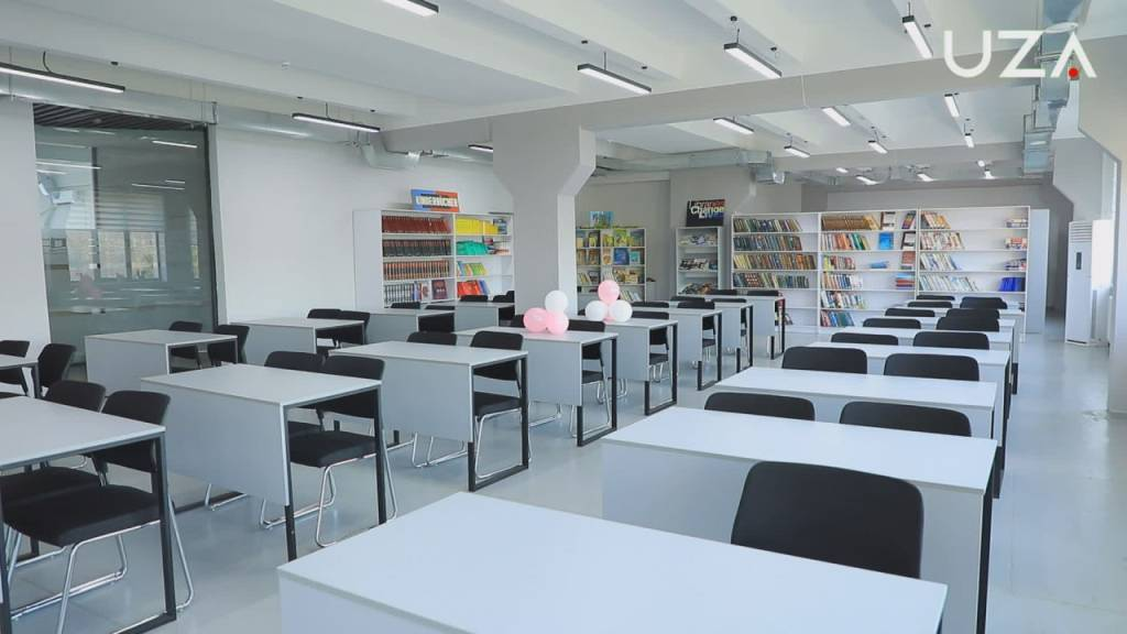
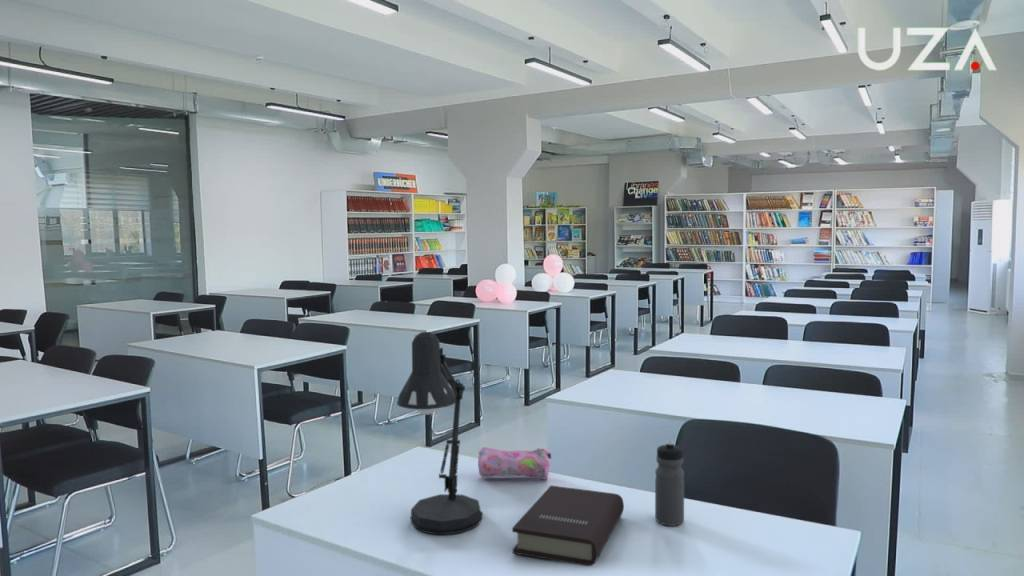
+ pencil case [477,446,552,481]
+ water bottle [654,440,685,527]
+ book [511,484,625,567]
+ desk lamp [396,331,484,535]
